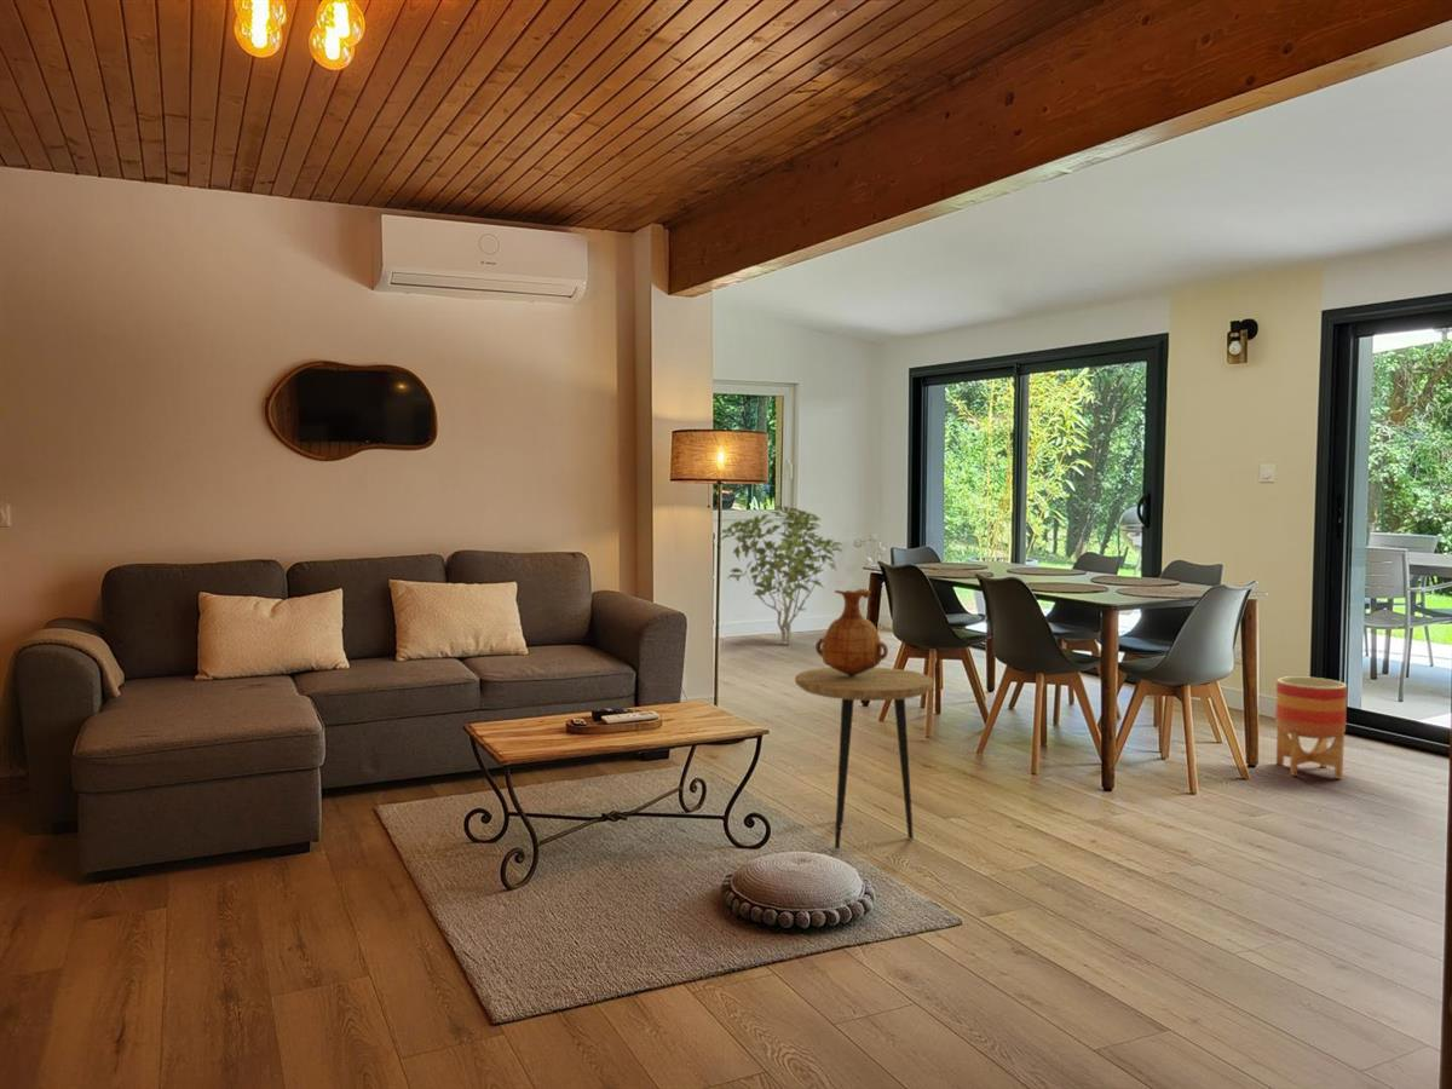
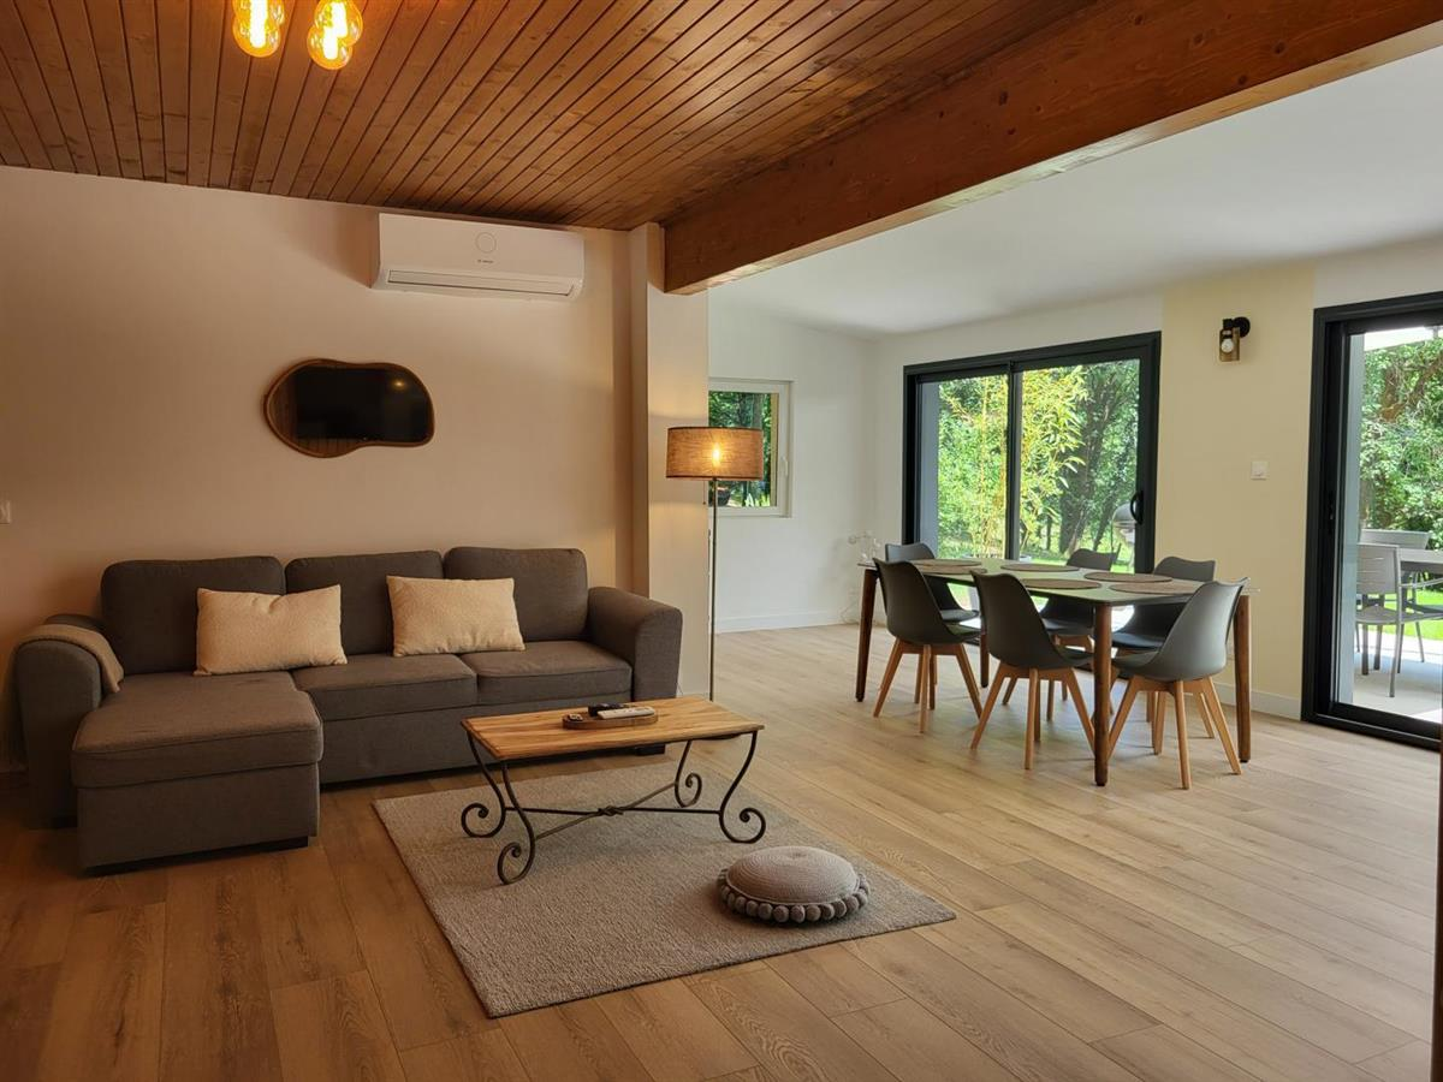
- side table [794,667,934,849]
- vase [814,588,889,676]
- shrub [720,505,843,646]
- planter [1274,675,1348,779]
